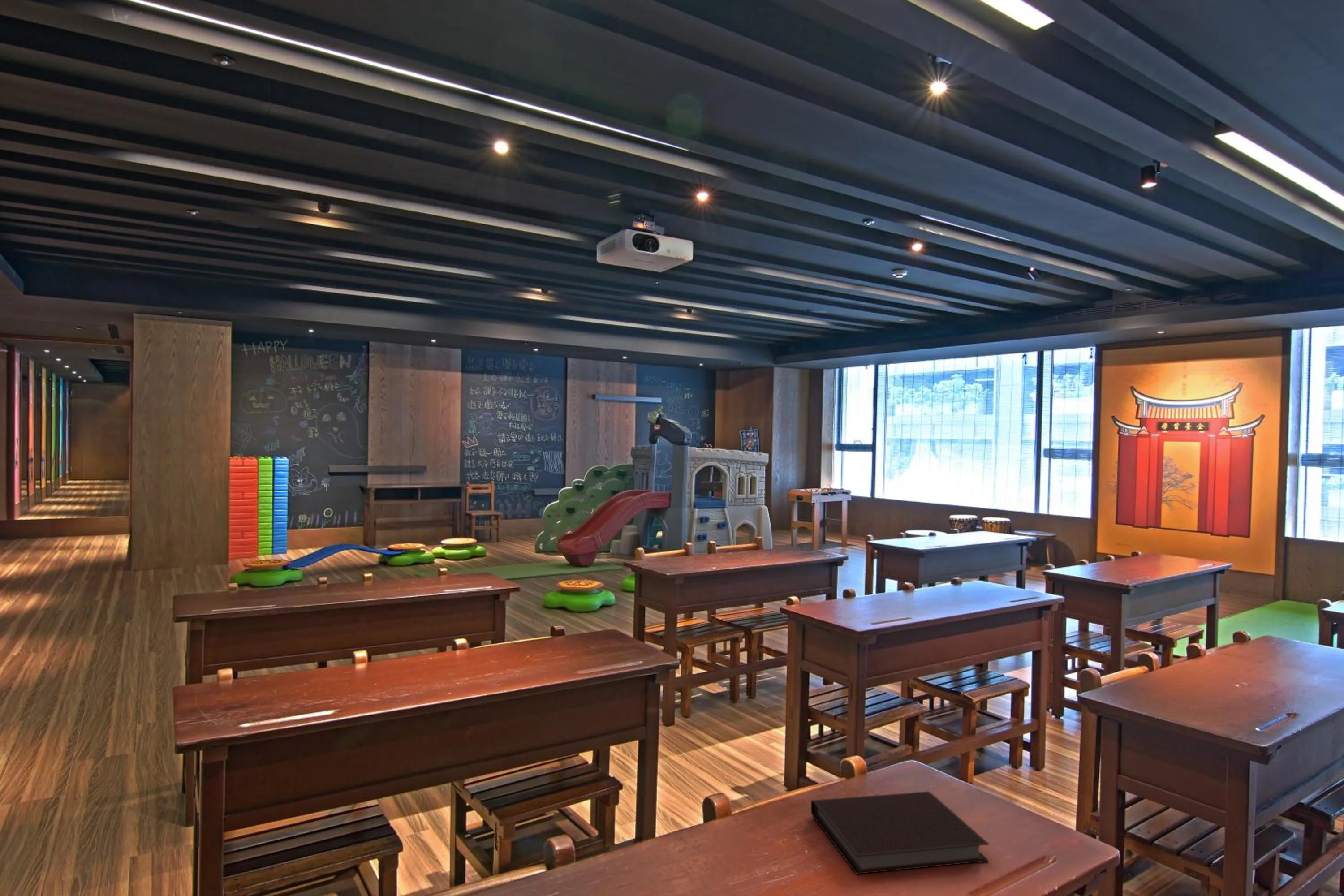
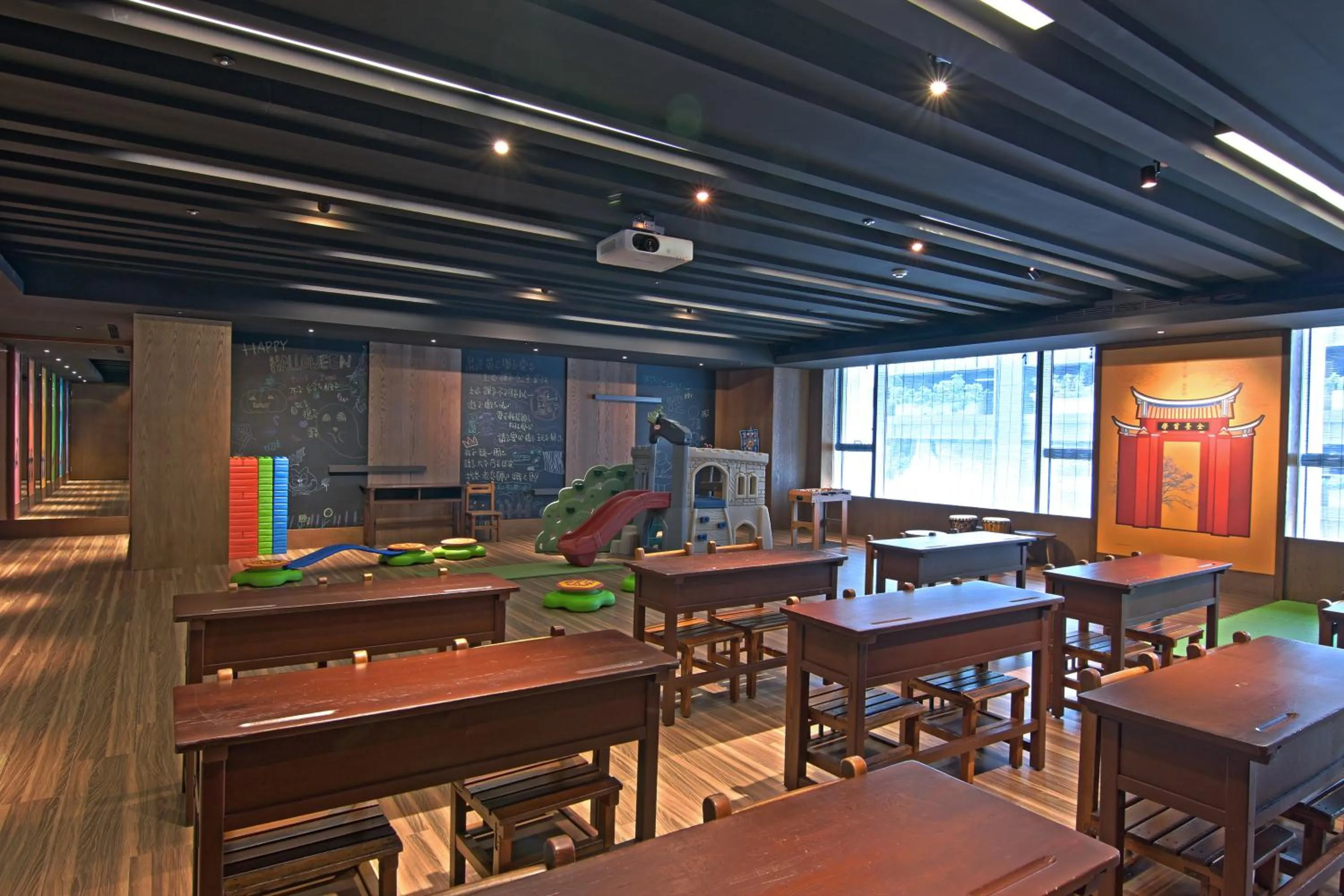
- notebook [810,791,990,874]
